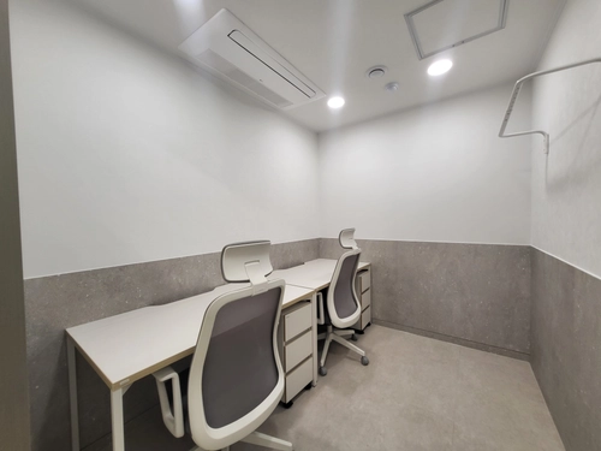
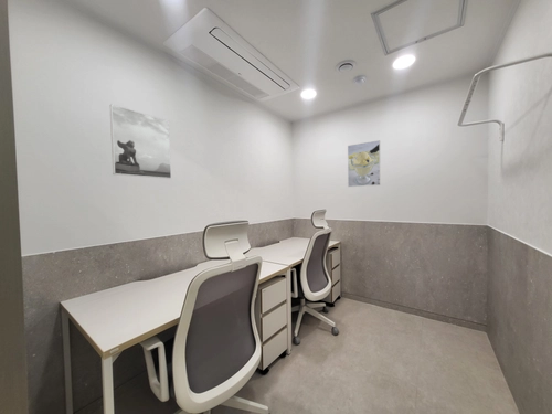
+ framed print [347,139,381,188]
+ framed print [109,103,172,180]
